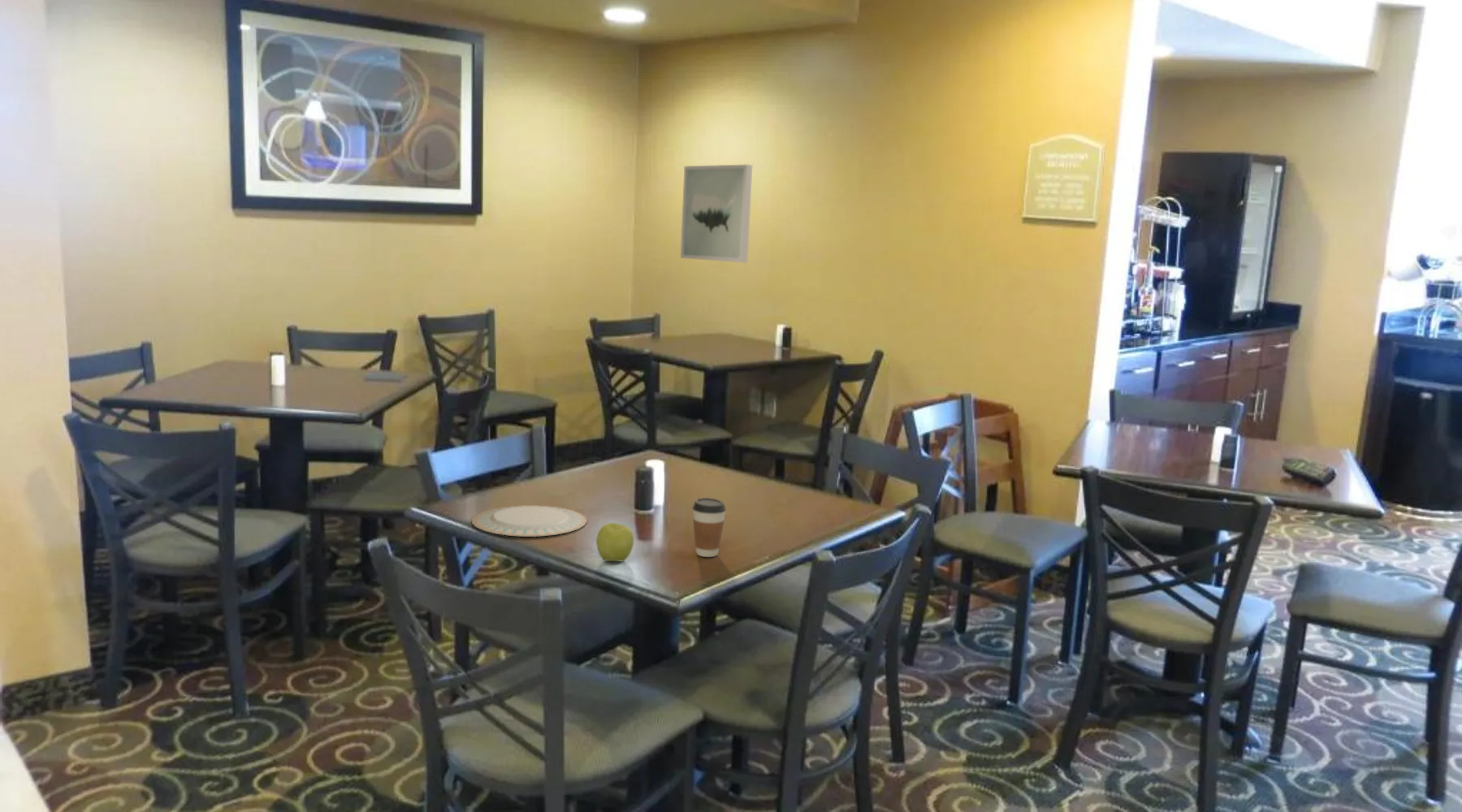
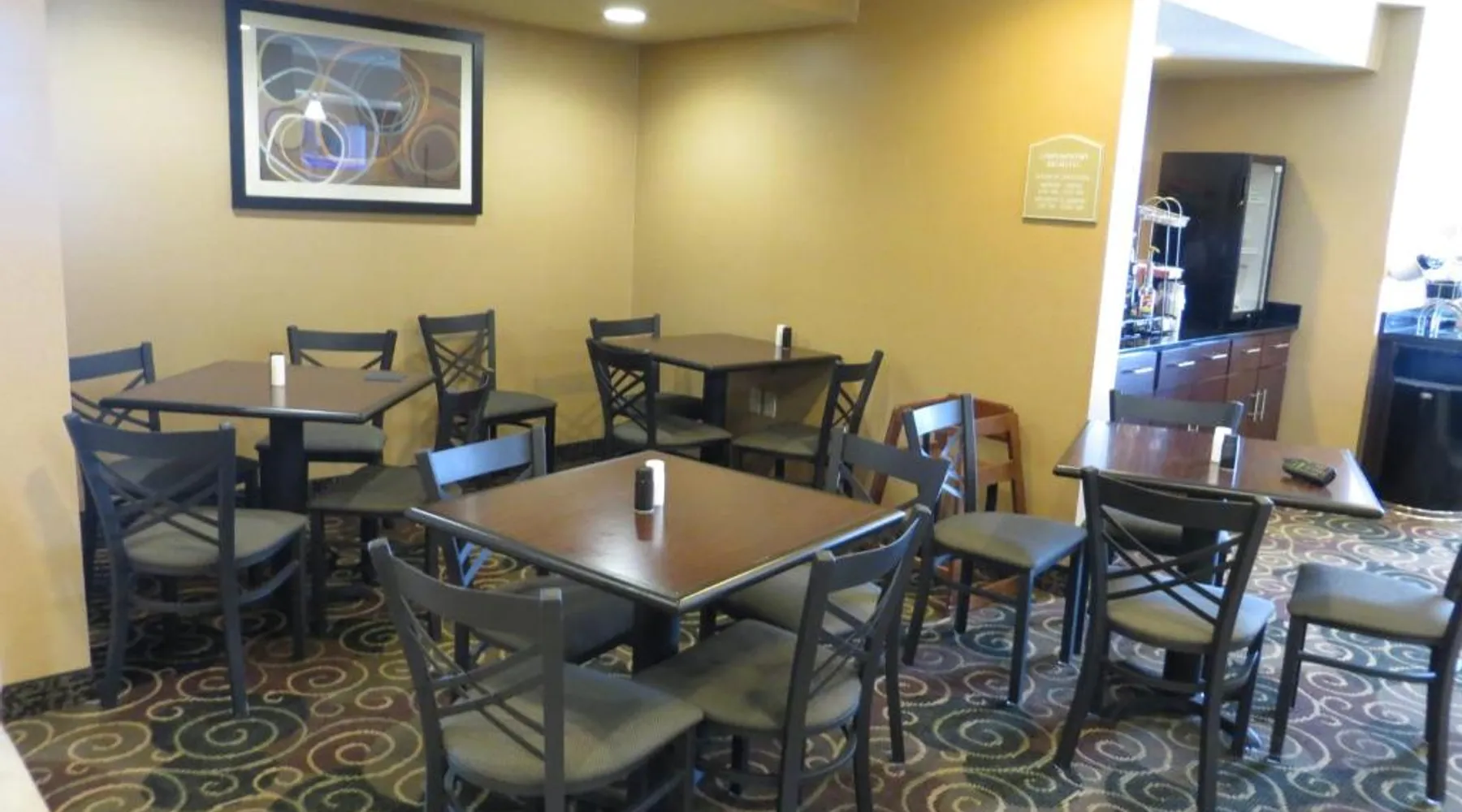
- coffee cup [692,497,727,558]
- chinaware [471,504,588,538]
- apple [595,522,634,563]
- wall art [680,164,753,264]
